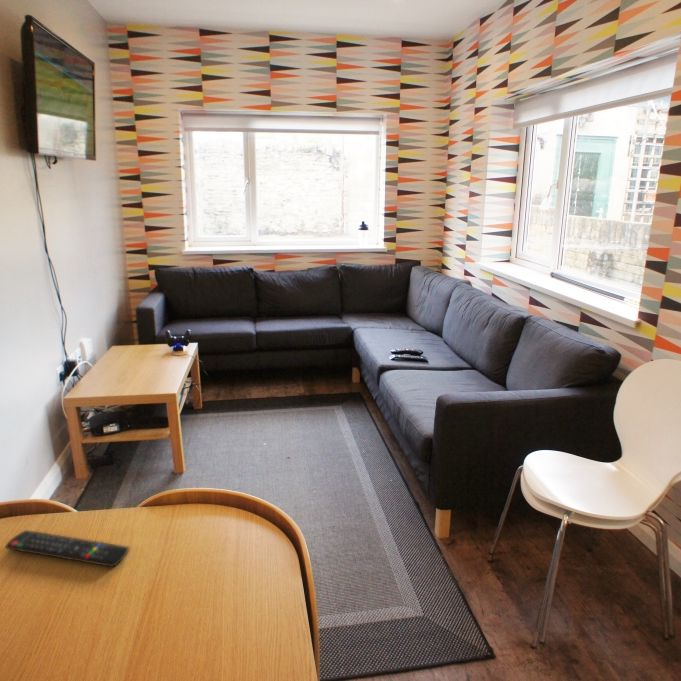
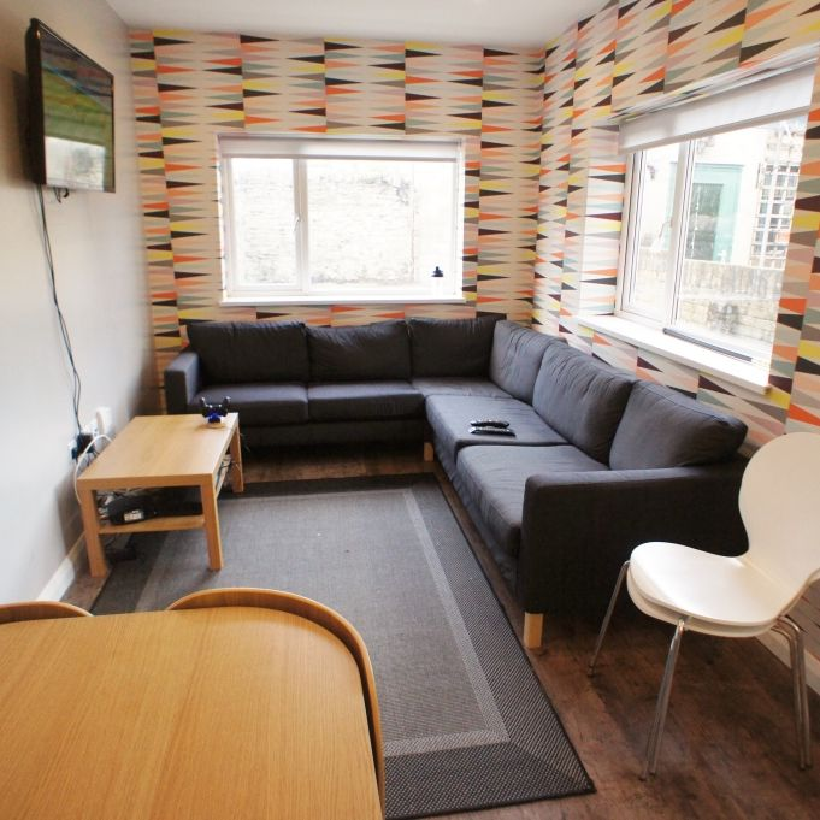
- remote control [4,529,130,568]
